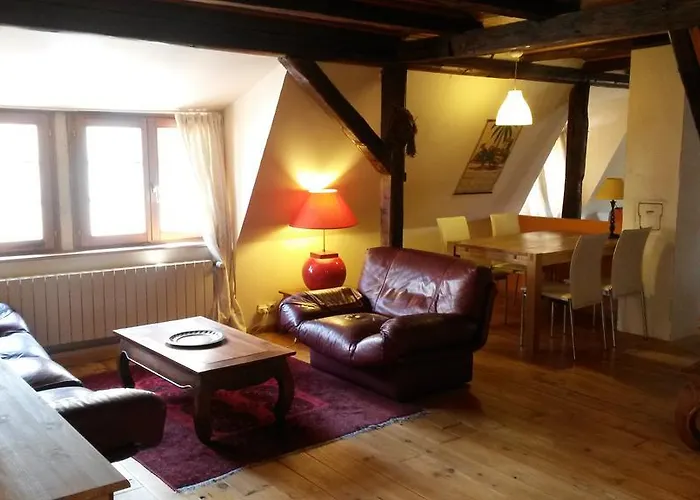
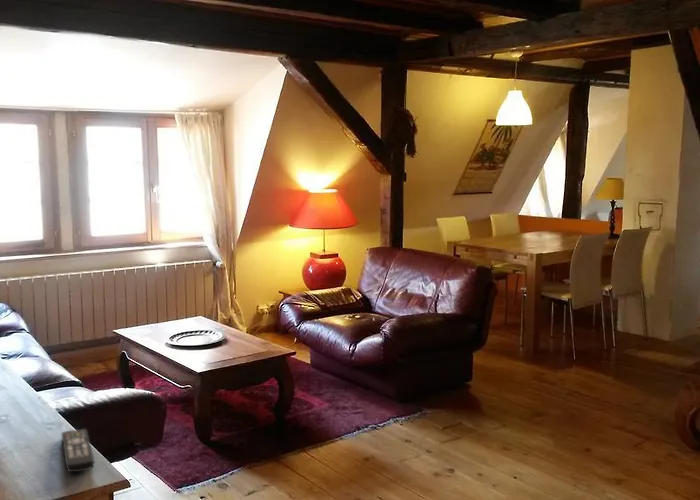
+ remote control [61,428,95,473]
